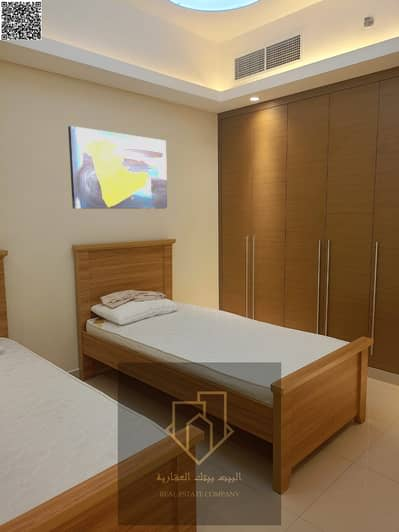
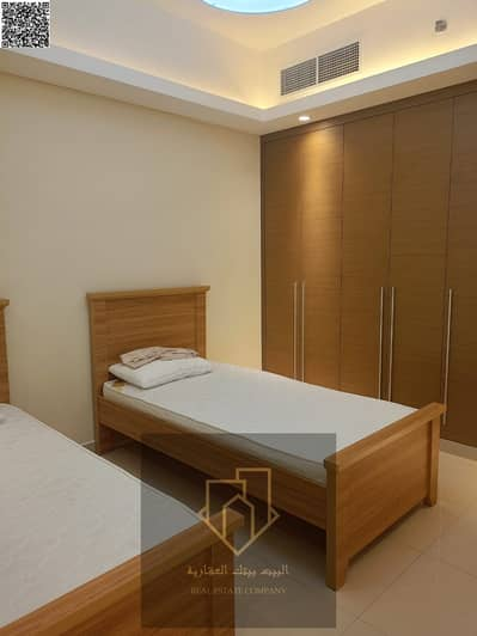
- wall art [67,125,168,210]
